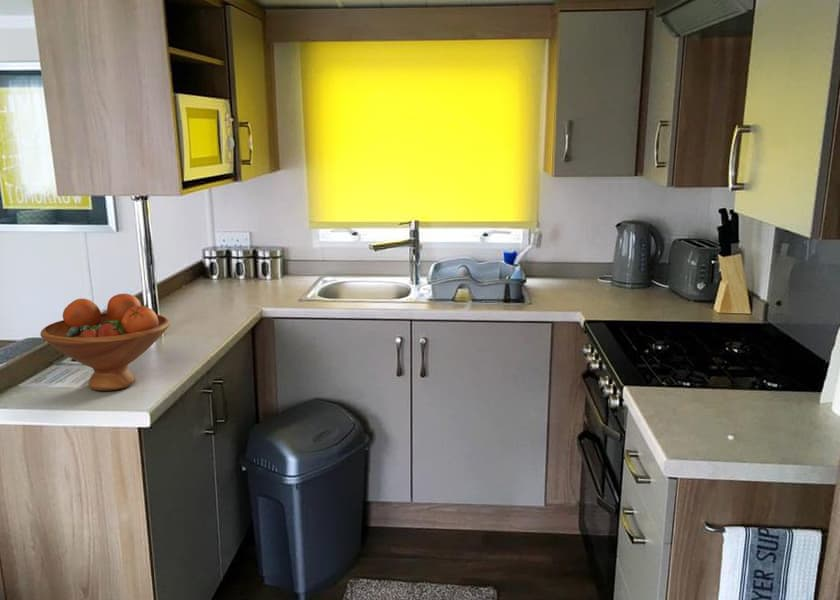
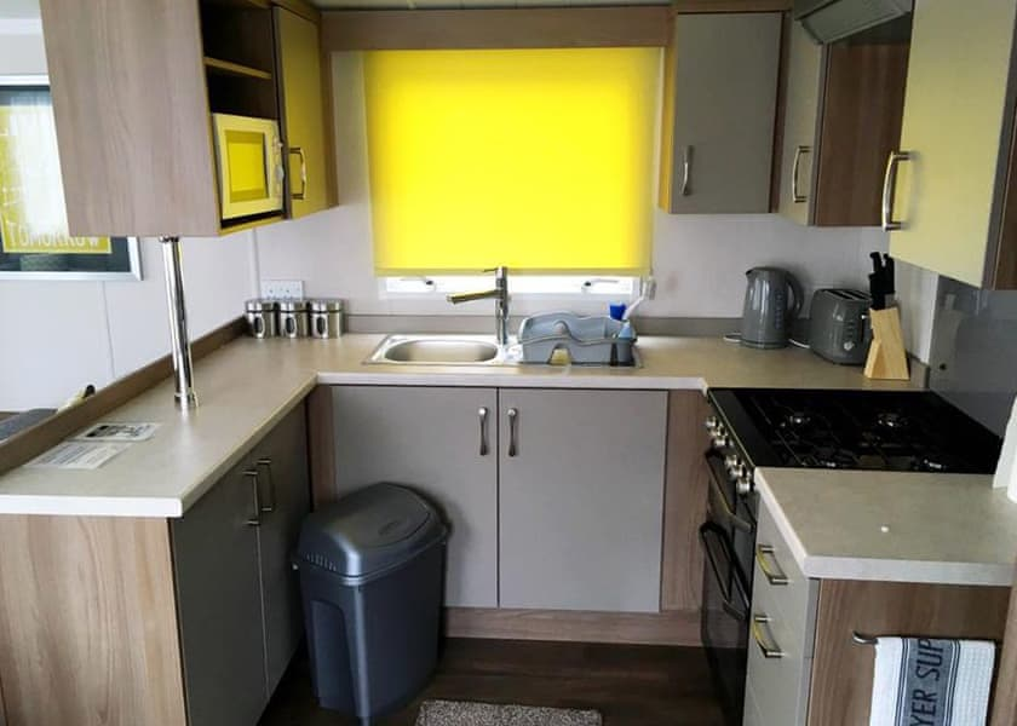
- fruit bowl [39,293,171,392]
